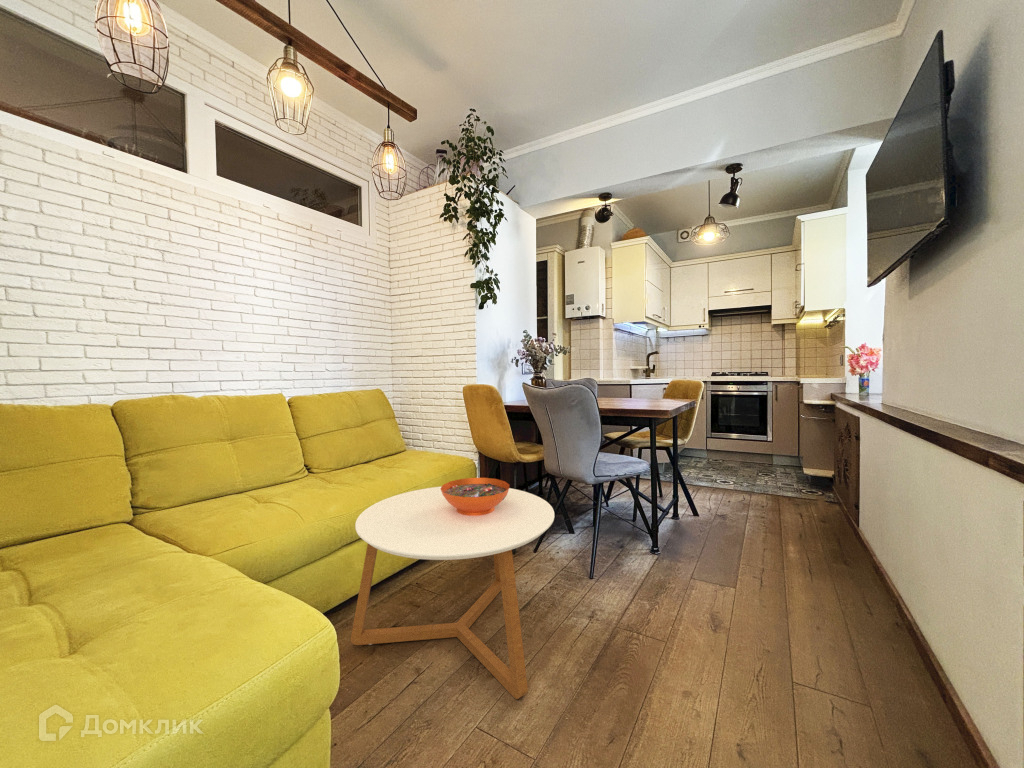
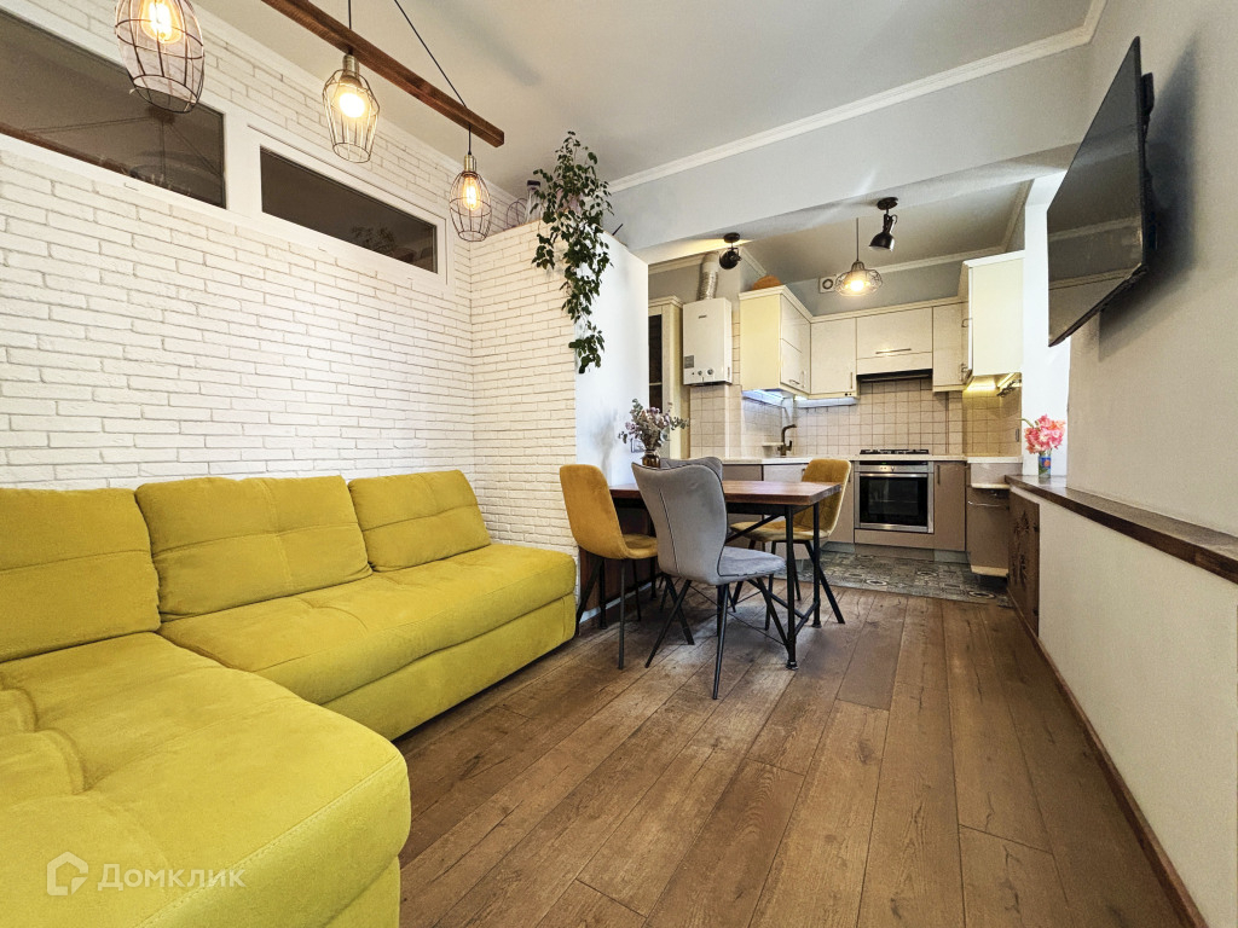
- coffee table [350,485,555,700]
- decorative bowl [441,477,510,516]
